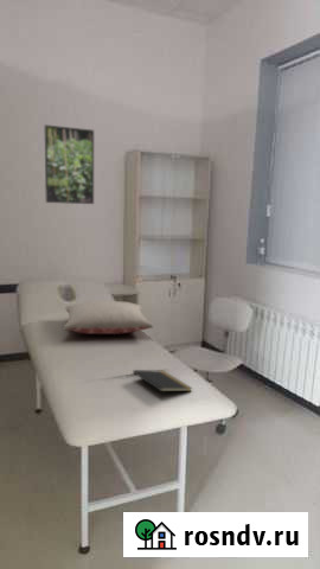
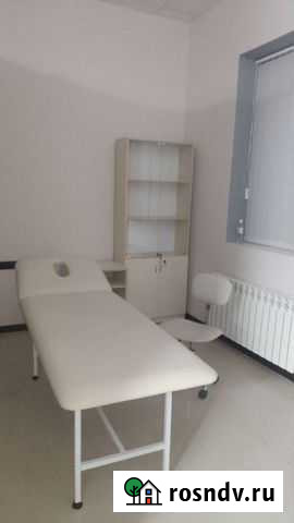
- notepad [132,369,193,401]
- pillow [62,300,154,335]
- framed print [44,123,95,205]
